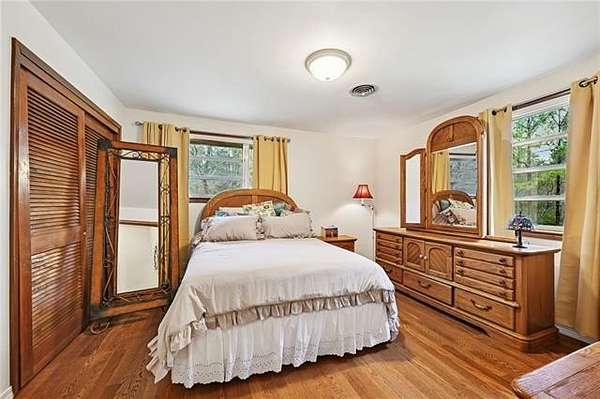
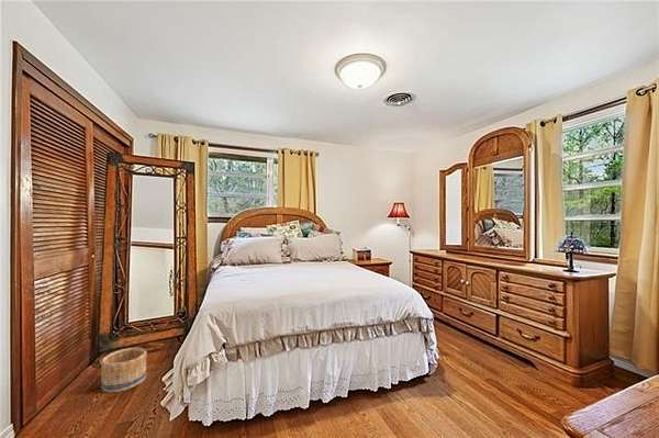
+ basket [100,347,148,393]
